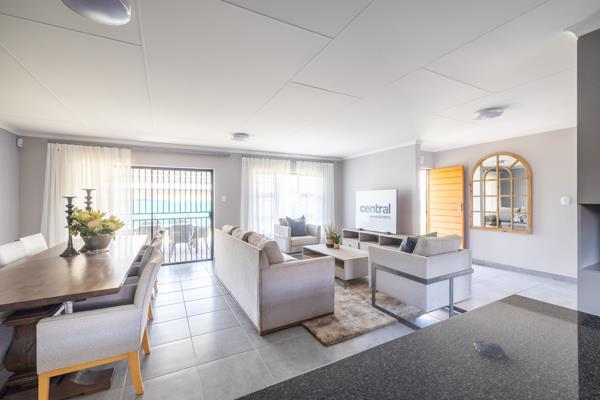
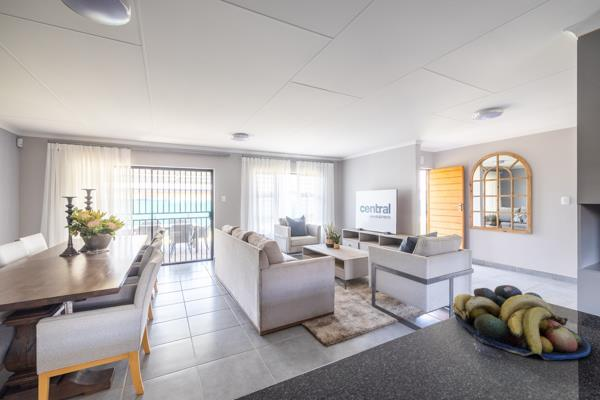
+ fruit bowl [452,284,592,361]
